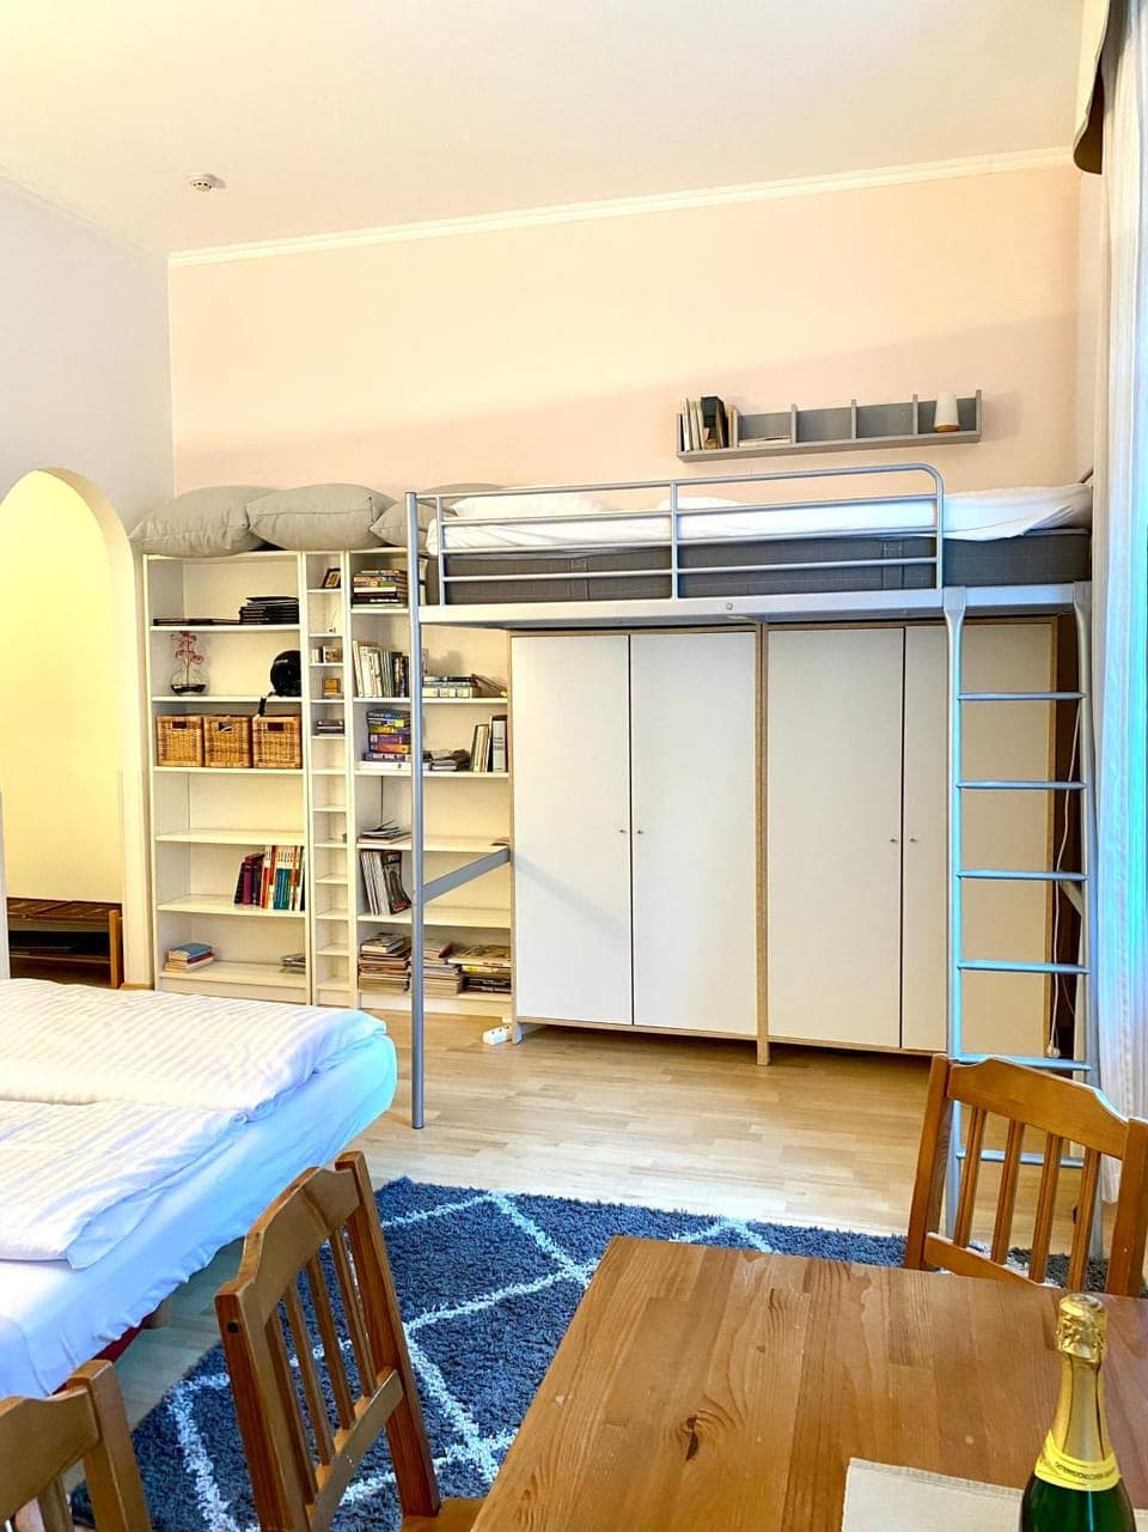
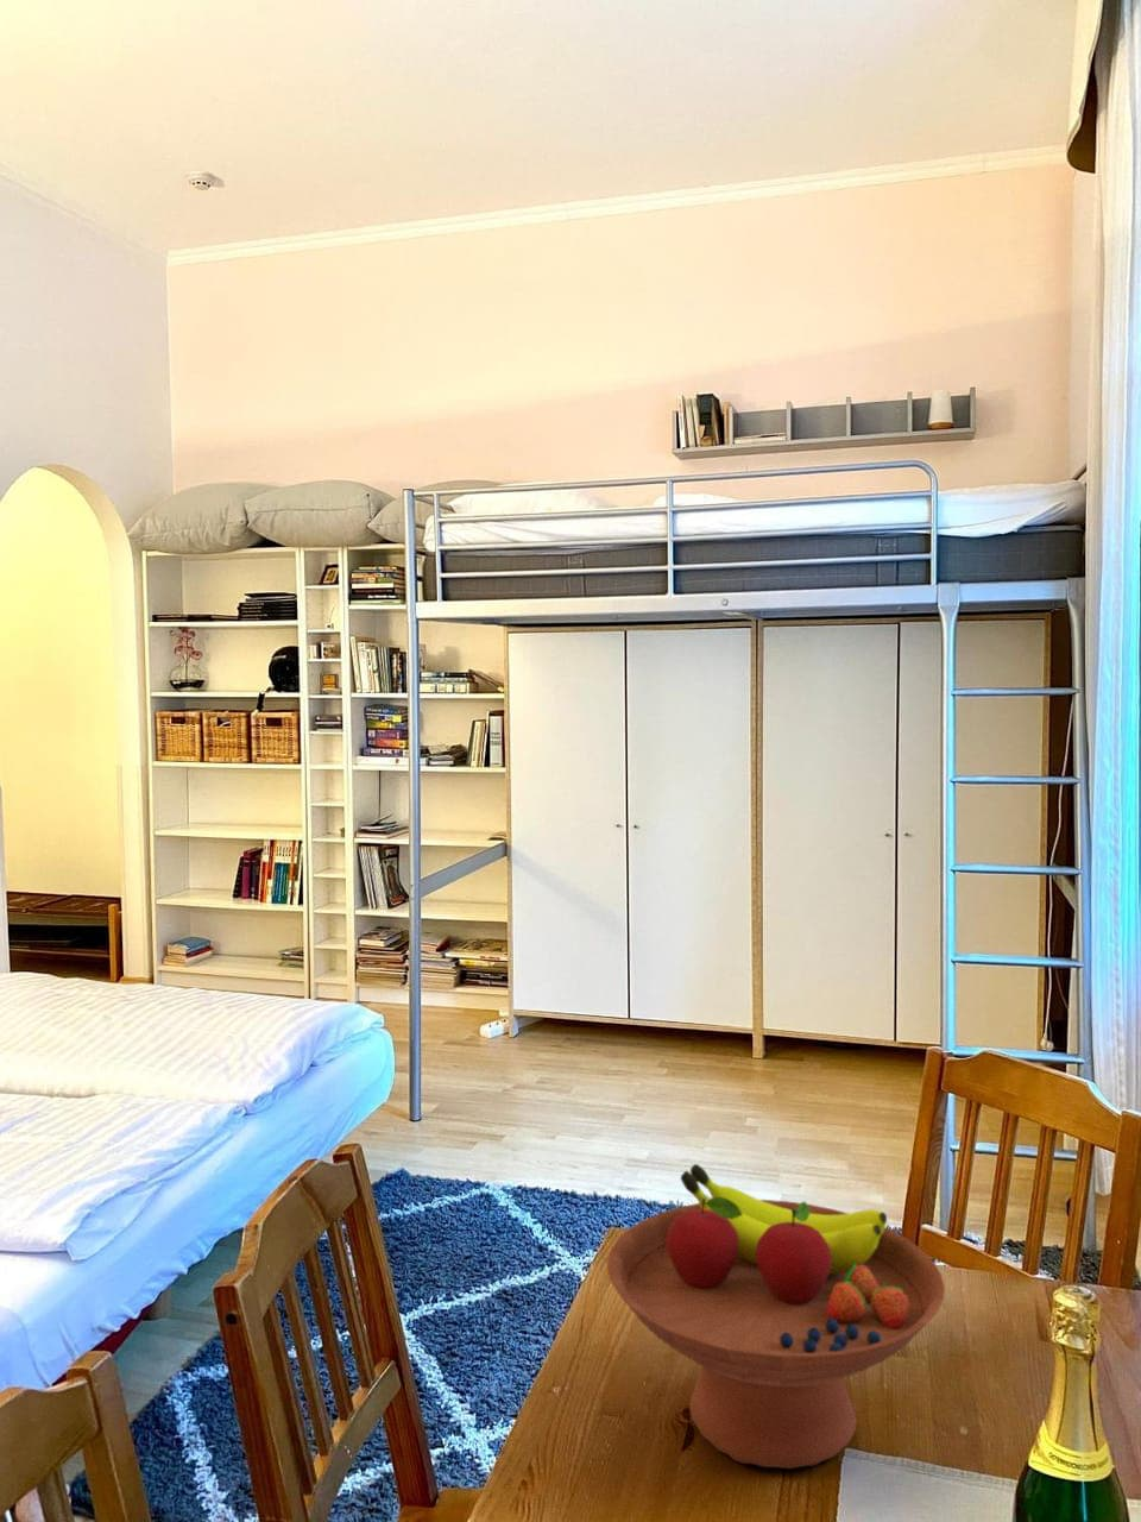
+ fruit bowl [606,1162,946,1469]
